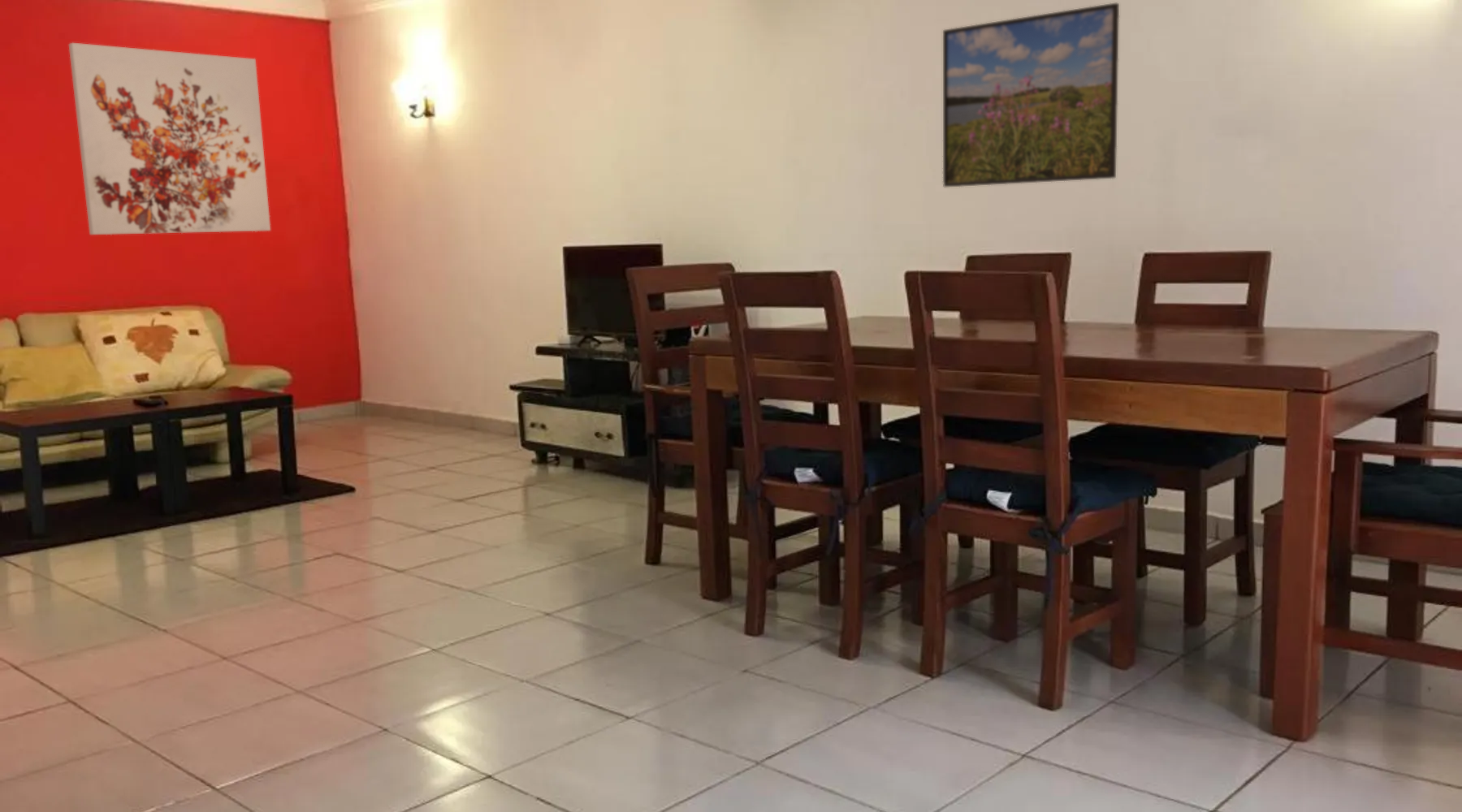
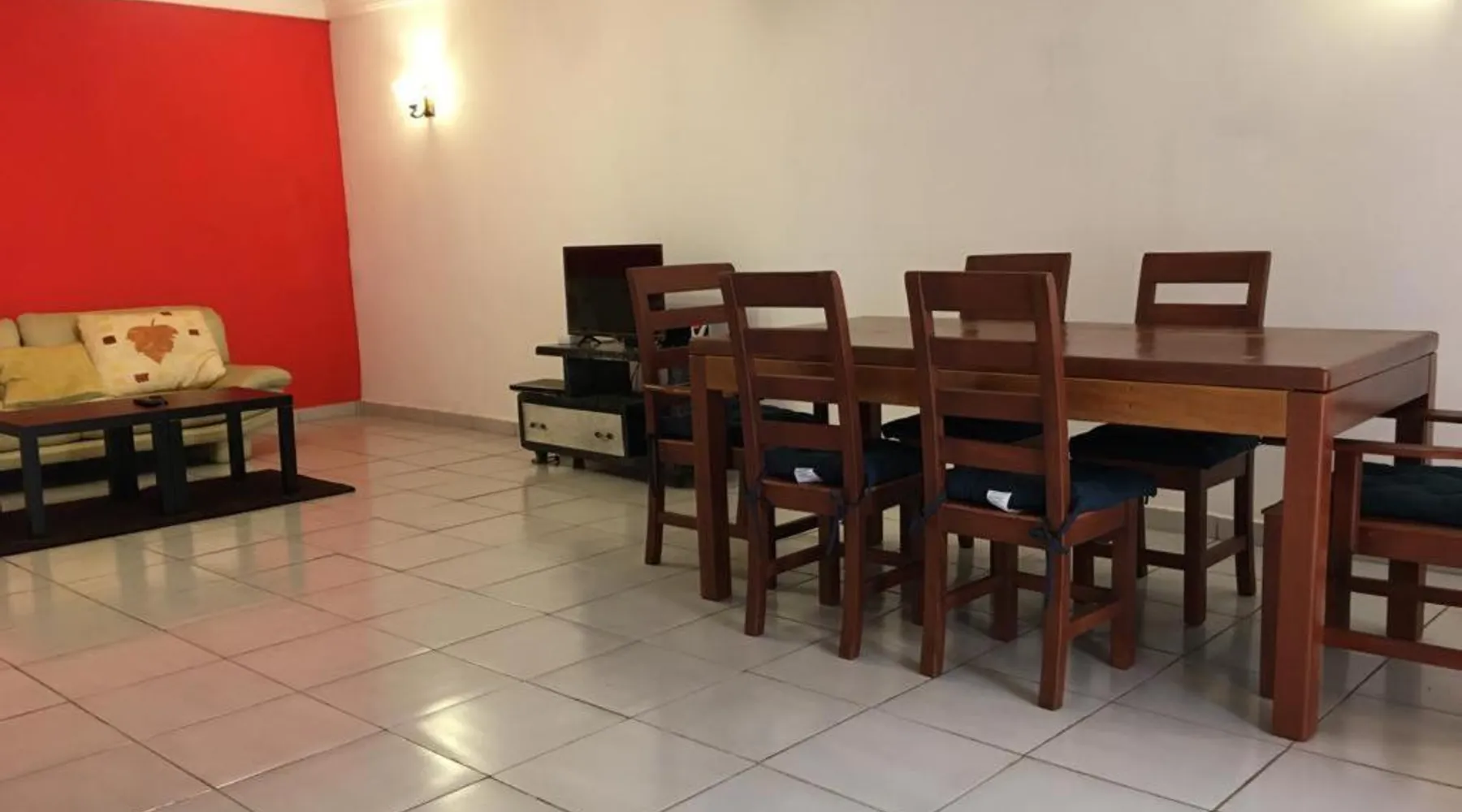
- wall art [68,42,271,235]
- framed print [942,2,1120,188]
